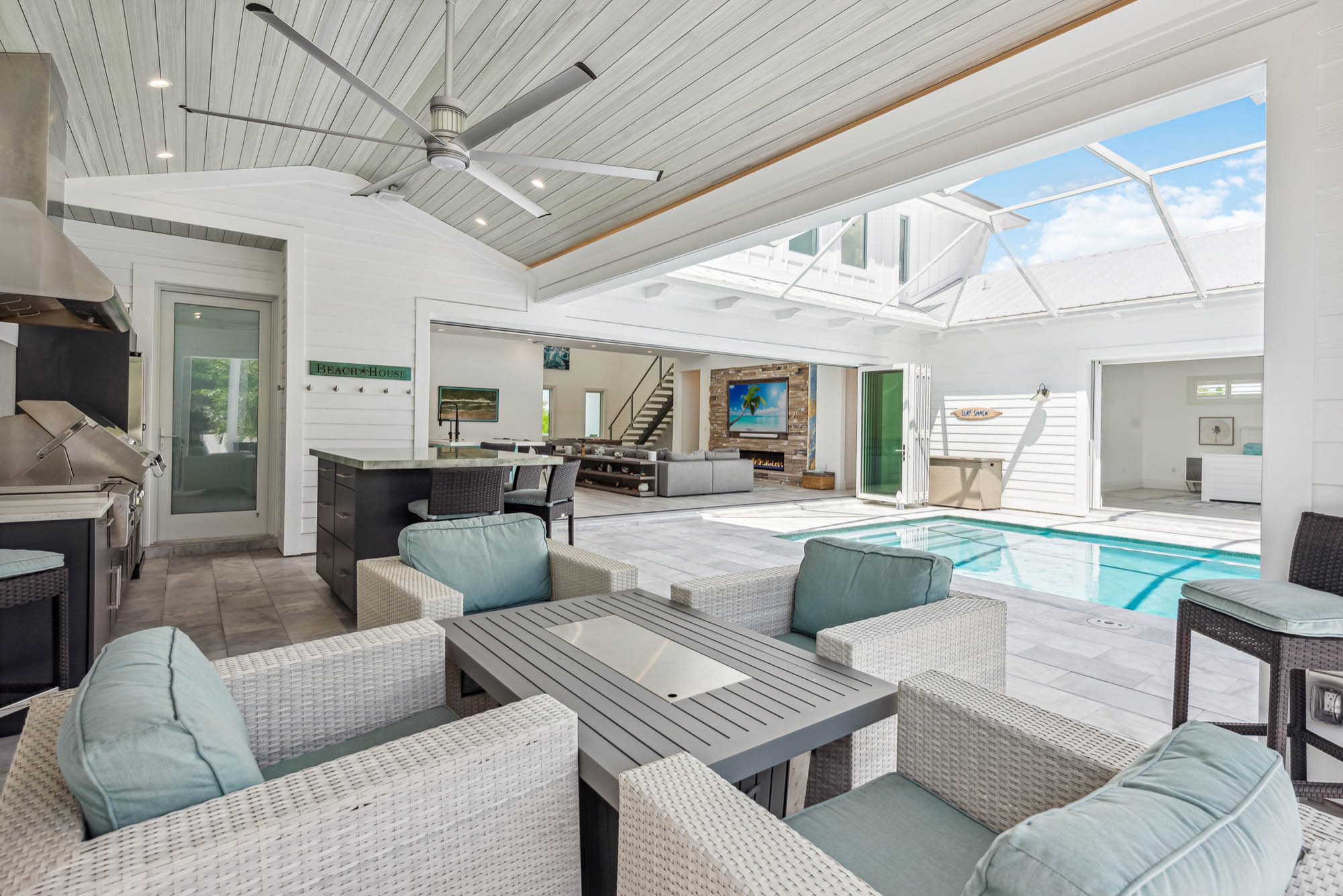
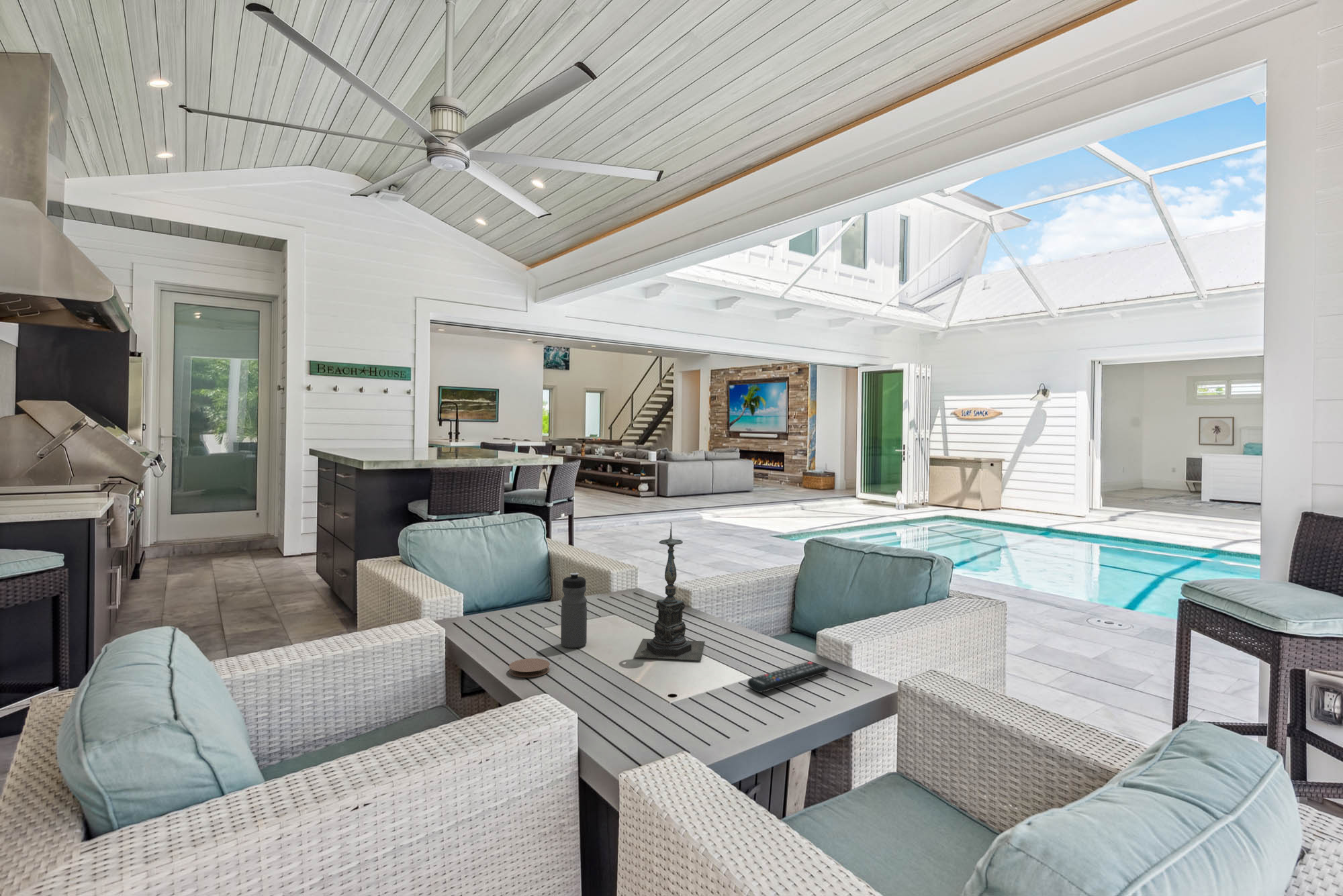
+ coaster [508,658,551,678]
+ water bottle [560,572,588,648]
+ remote control [747,660,830,693]
+ candle holder [633,521,706,661]
